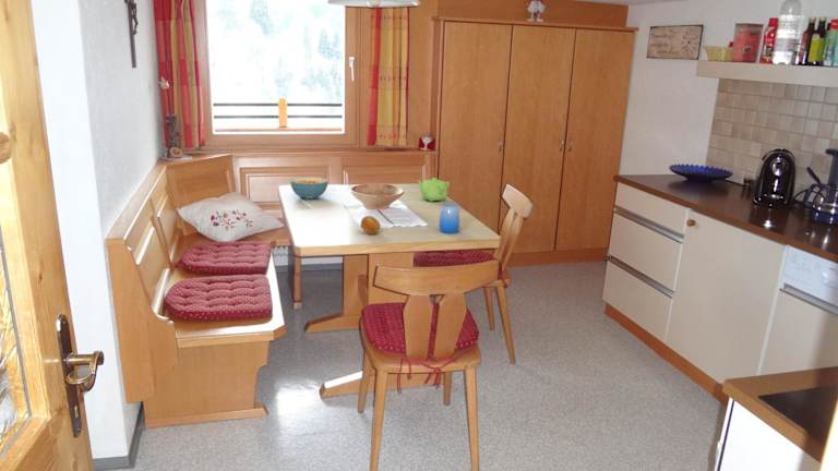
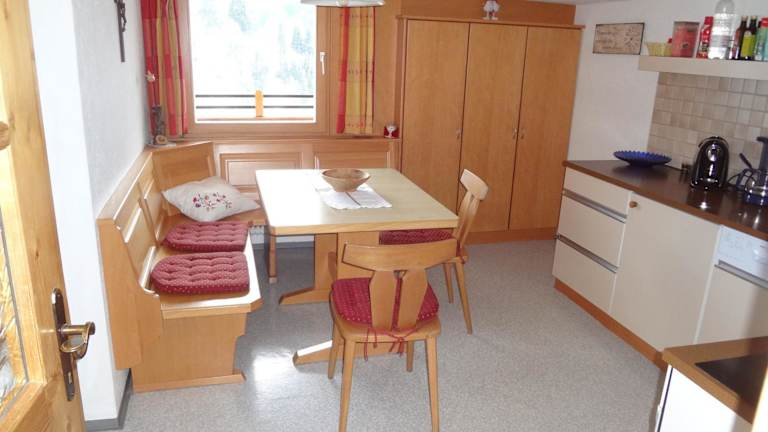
- teapot [417,177,451,203]
- cup [438,203,460,234]
- cereal bowl [289,177,330,201]
- fruit [360,215,382,235]
